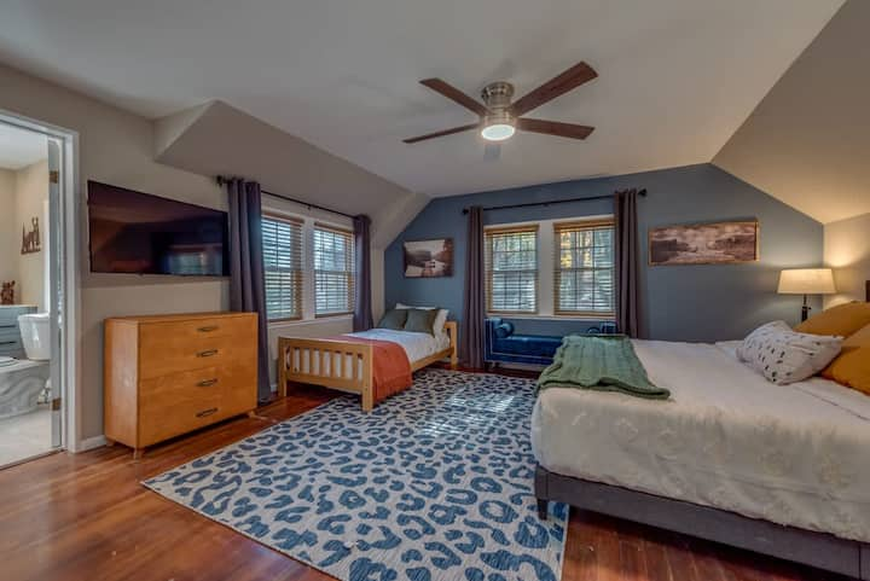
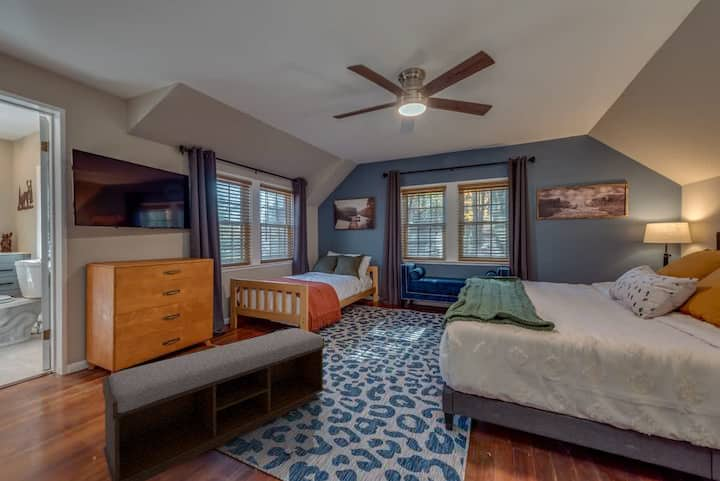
+ bench [102,327,325,481]
